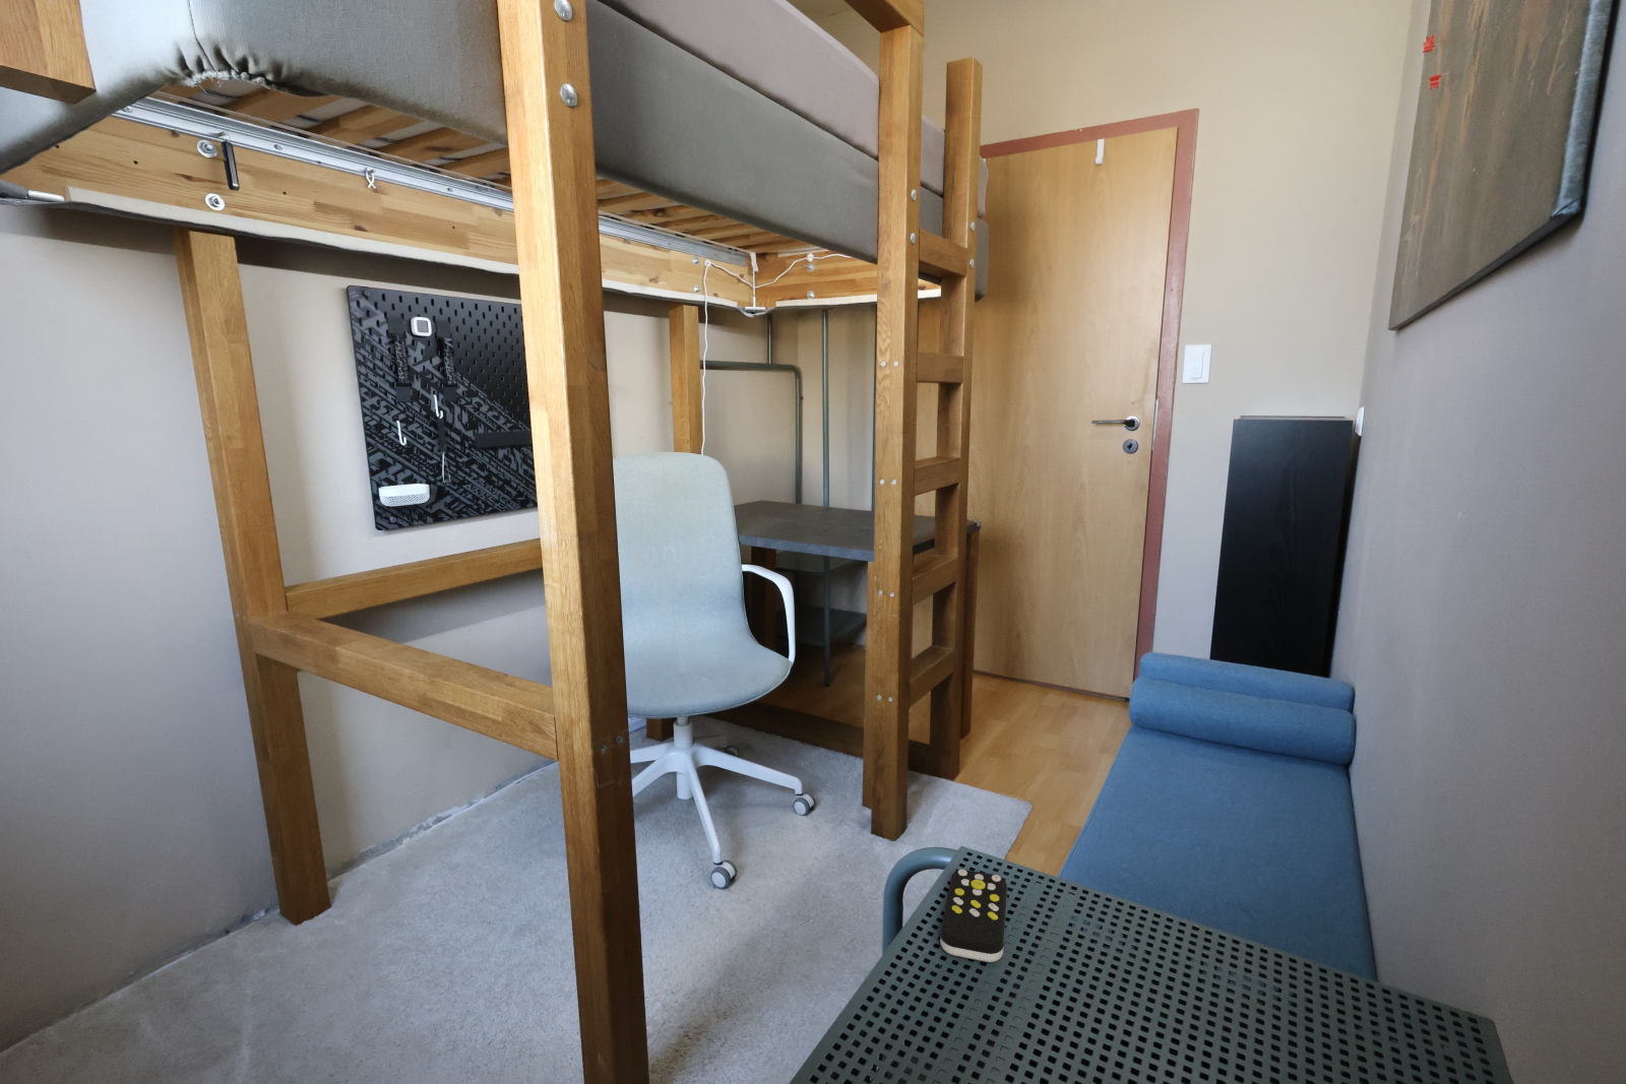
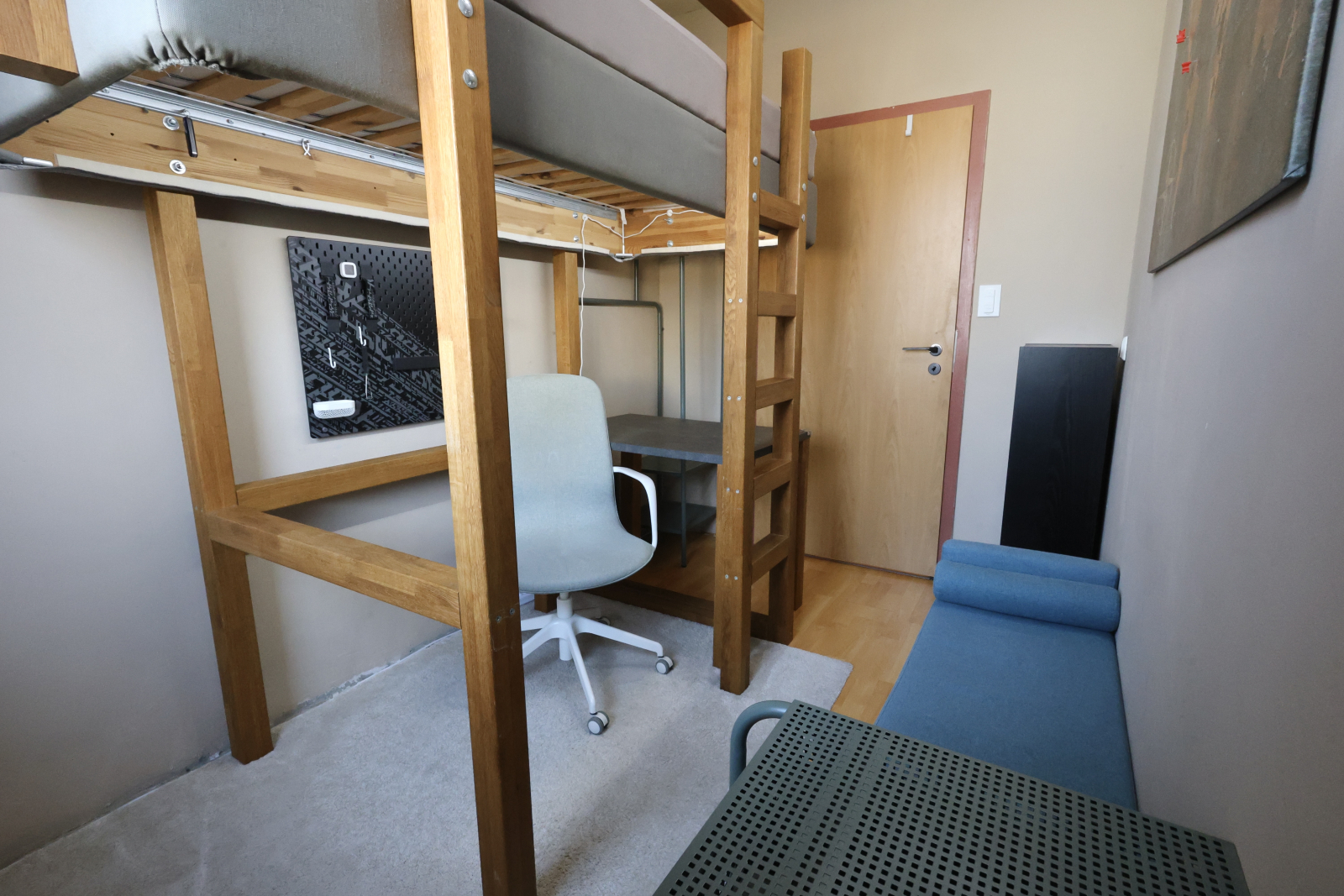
- remote control [939,869,1008,963]
